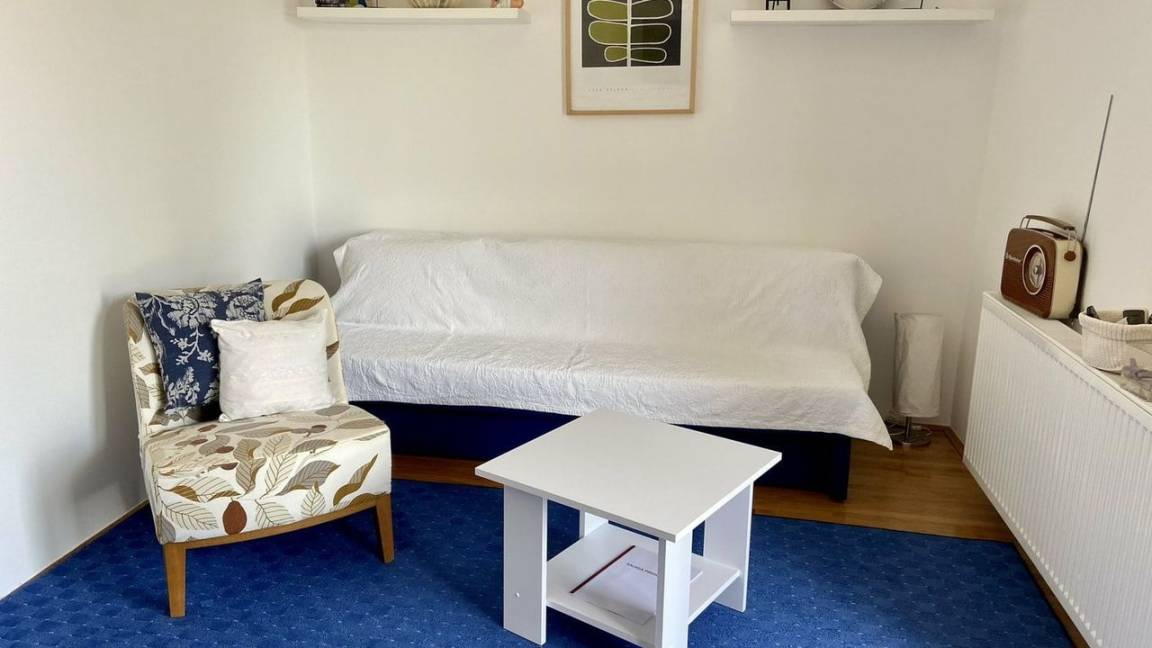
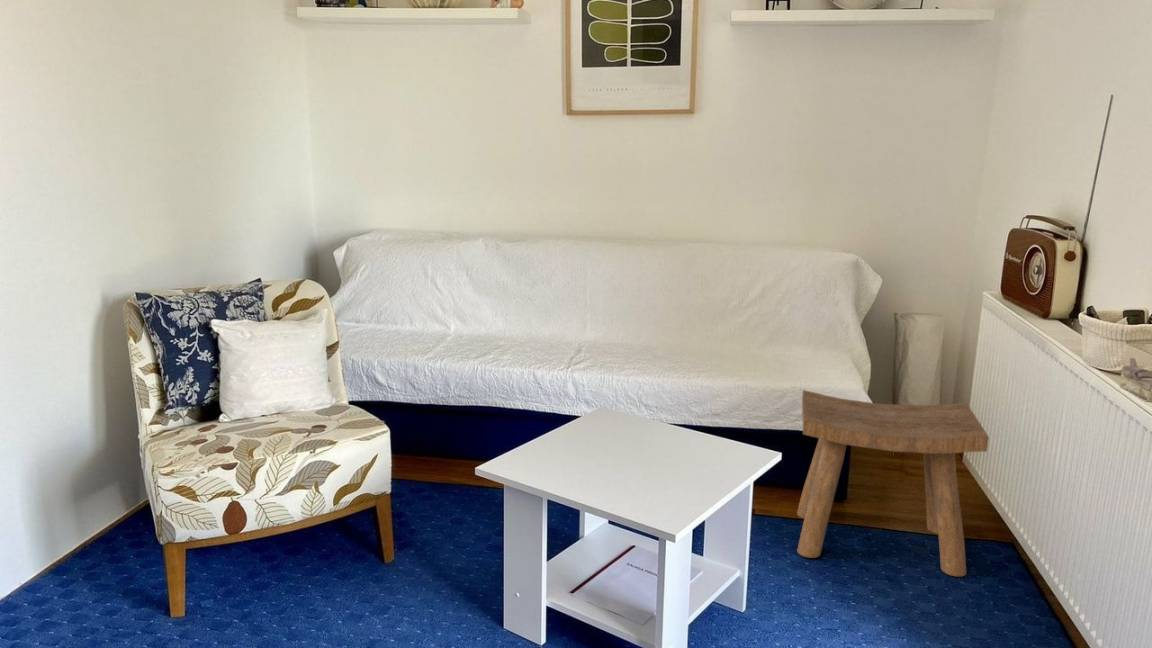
+ stool [796,389,990,578]
